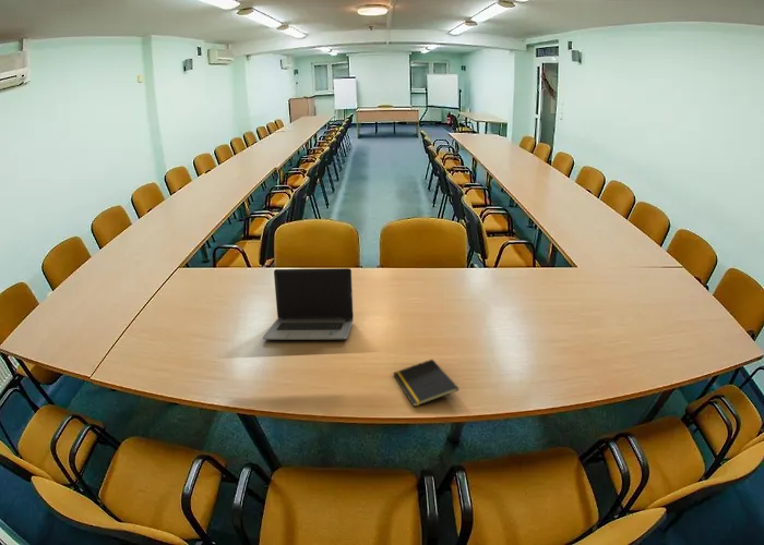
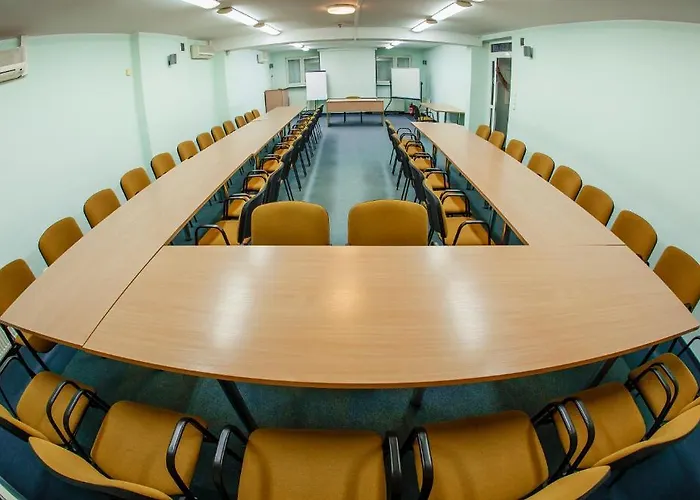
- notepad [392,359,459,408]
- laptop computer [262,267,355,341]
